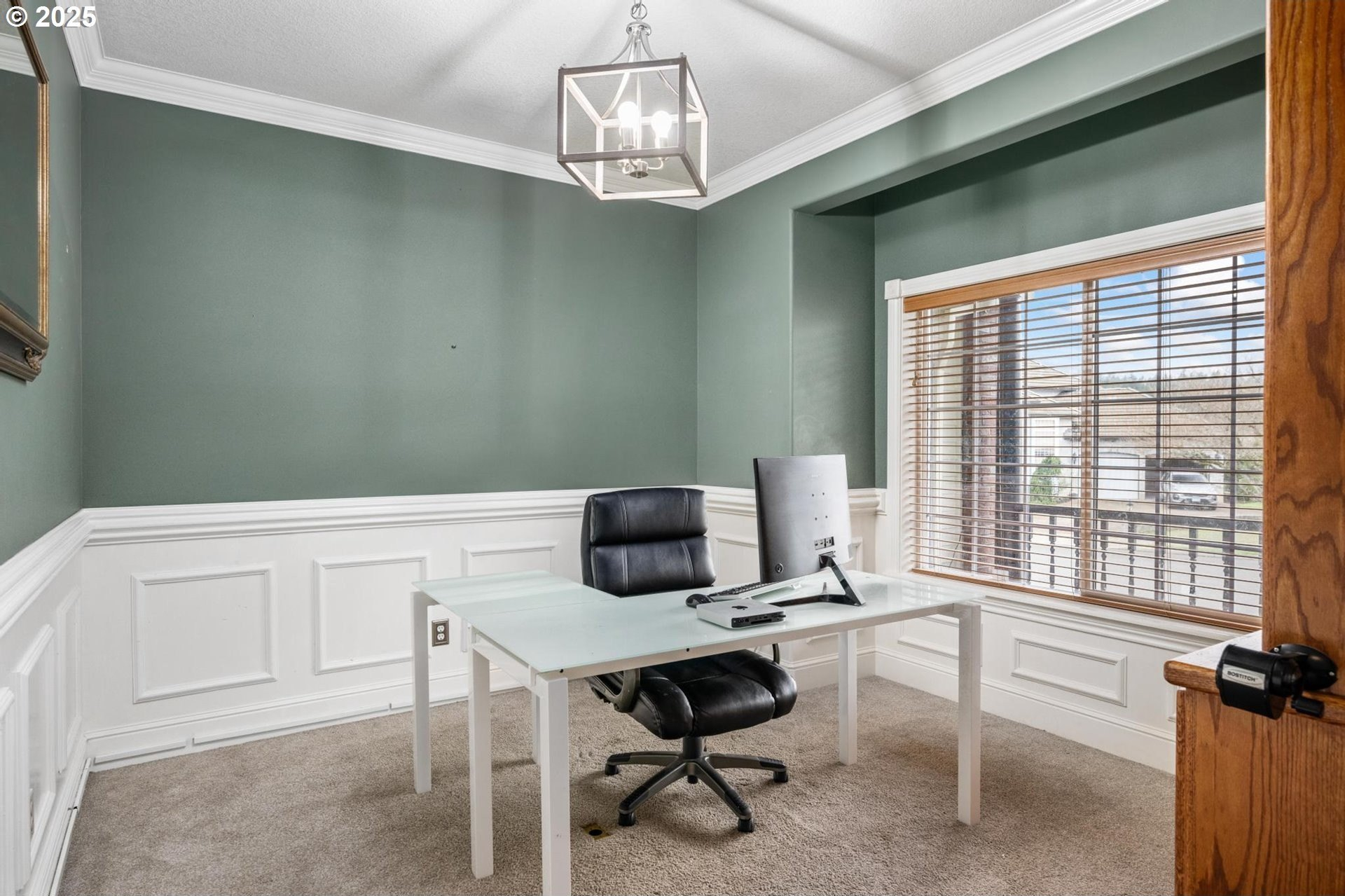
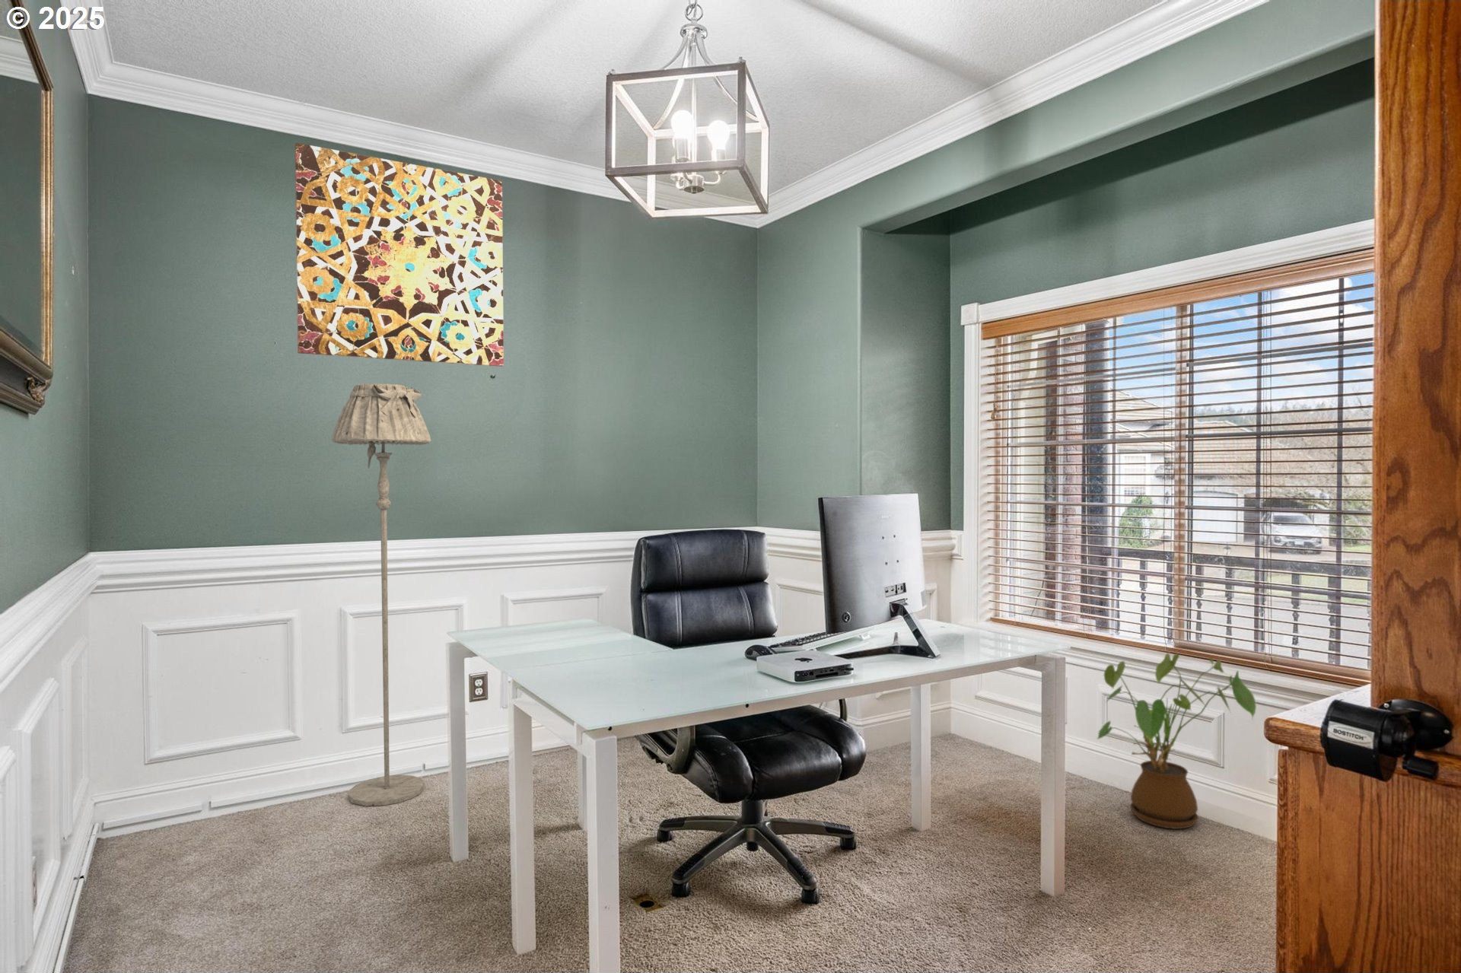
+ wall art [294,142,504,367]
+ floor lamp [331,382,432,807]
+ house plant [1096,653,1257,830]
